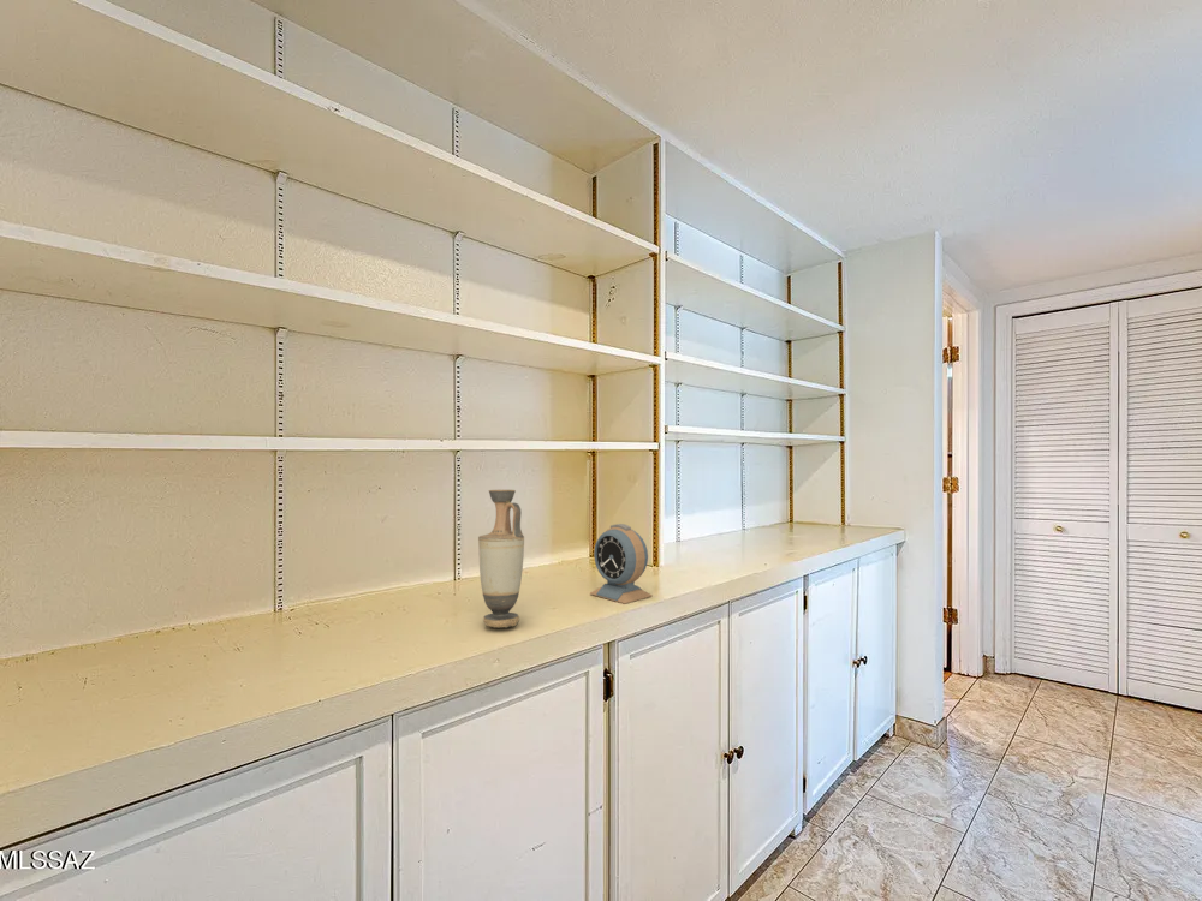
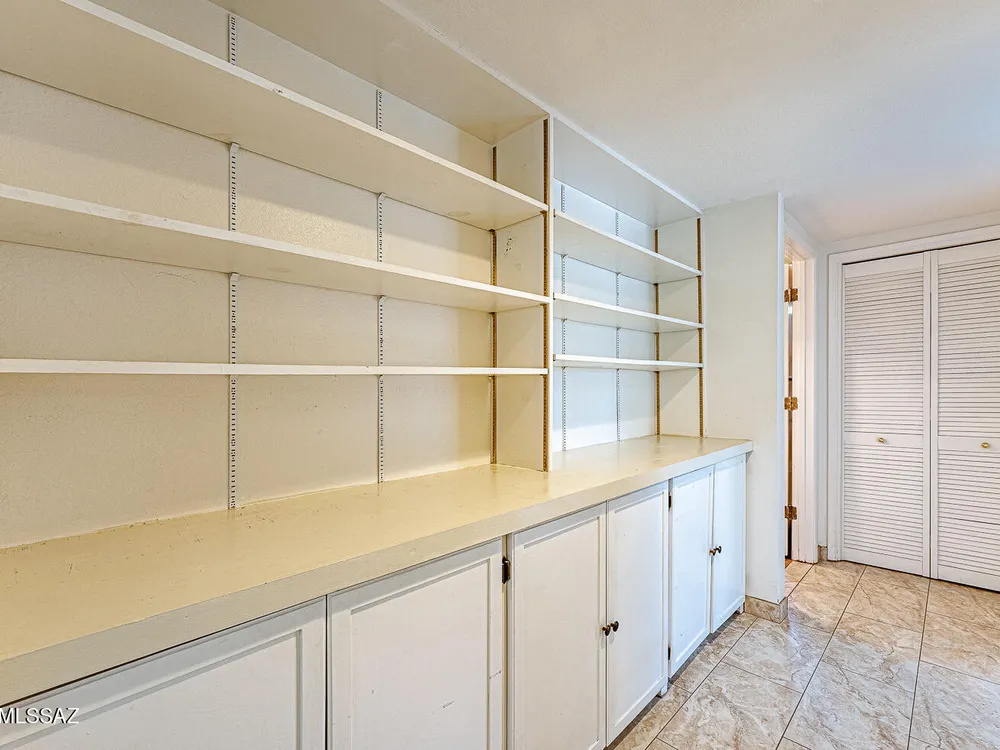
- vase [477,489,525,629]
- alarm clock [589,523,654,605]
